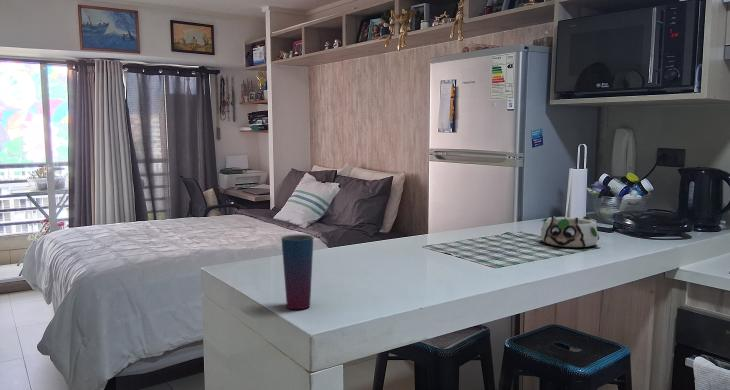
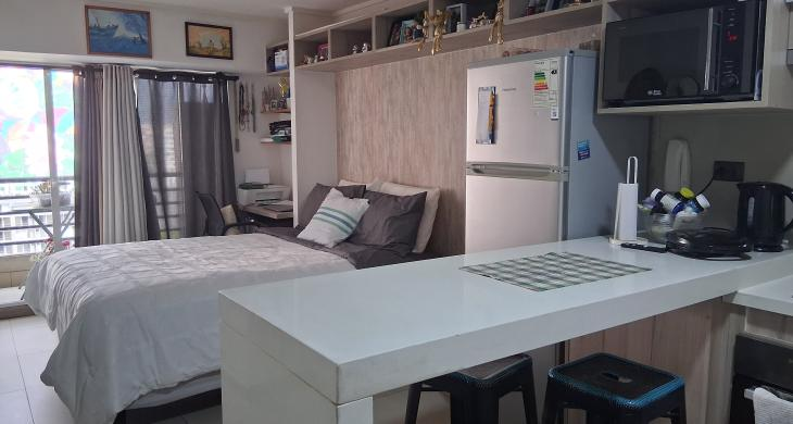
- cup [280,234,314,310]
- bowl [540,215,600,248]
